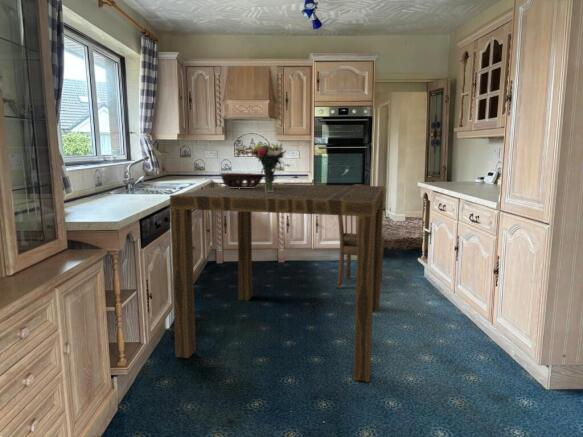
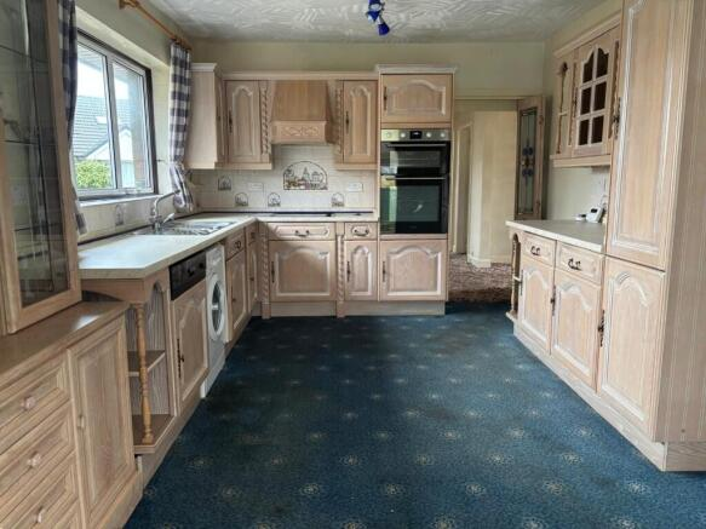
- decorative bowl [218,172,265,189]
- bouquet [249,142,292,193]
- dining chair [336,183,387,289]
- dining table [169,182,385,383]
